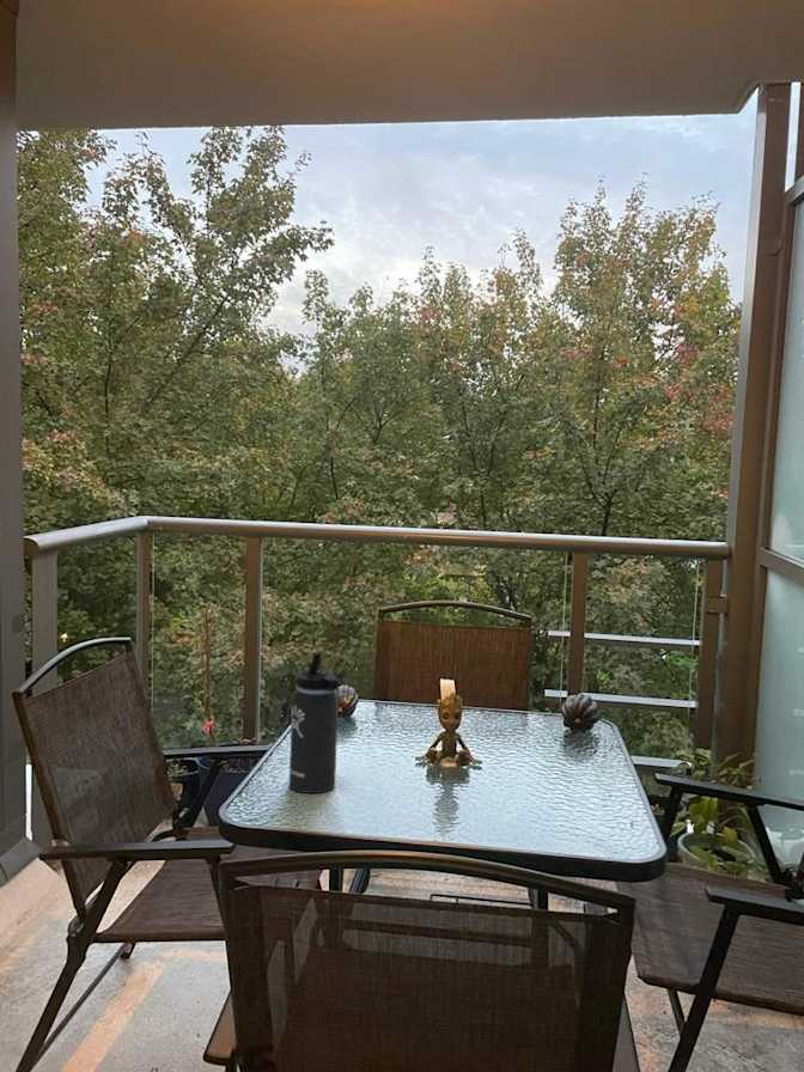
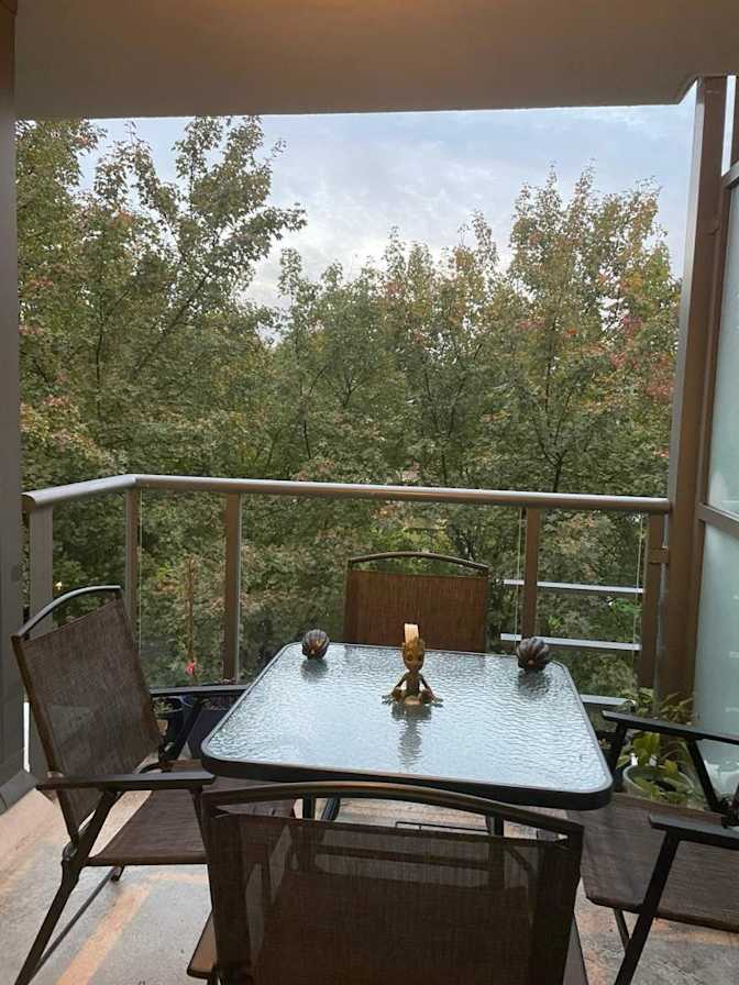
- thermos bottle [288,652,340,794]
